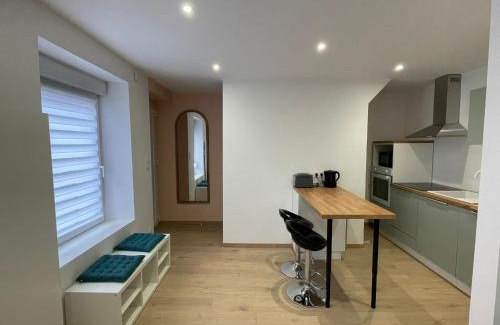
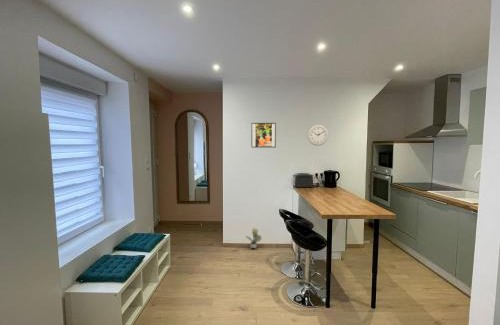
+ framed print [250,122,277,149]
+ potted plant [244,227,263,249]
+ wall clock [307,124,329,147]
